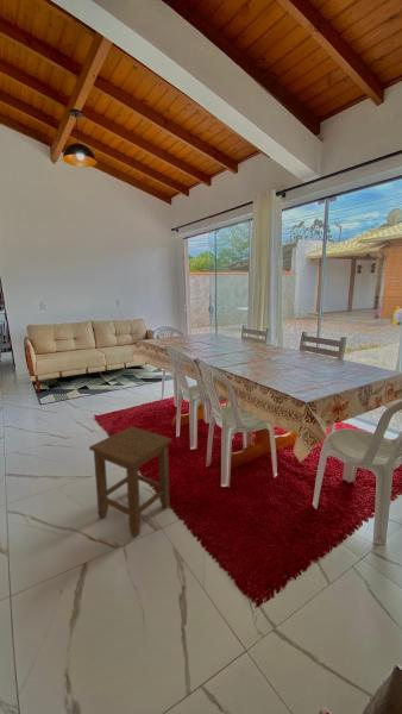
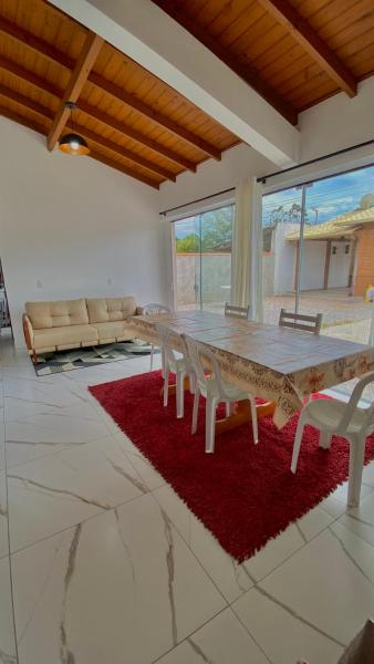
- stool [88,425,172,538]
